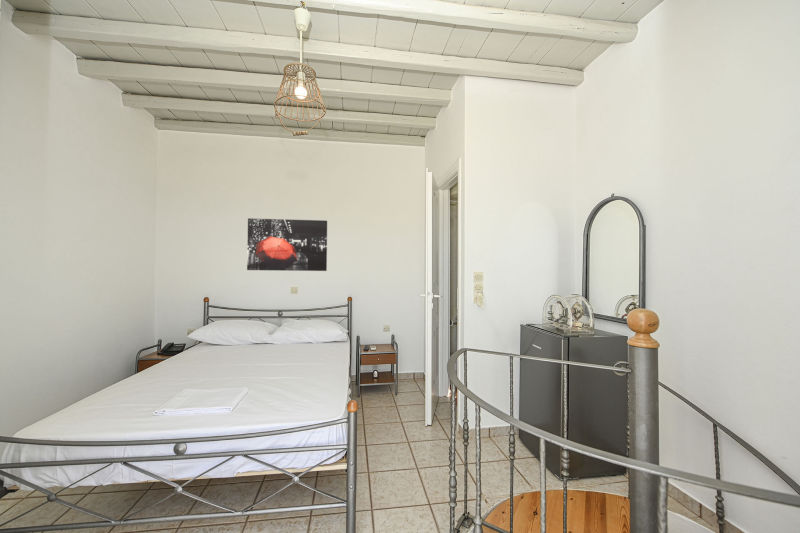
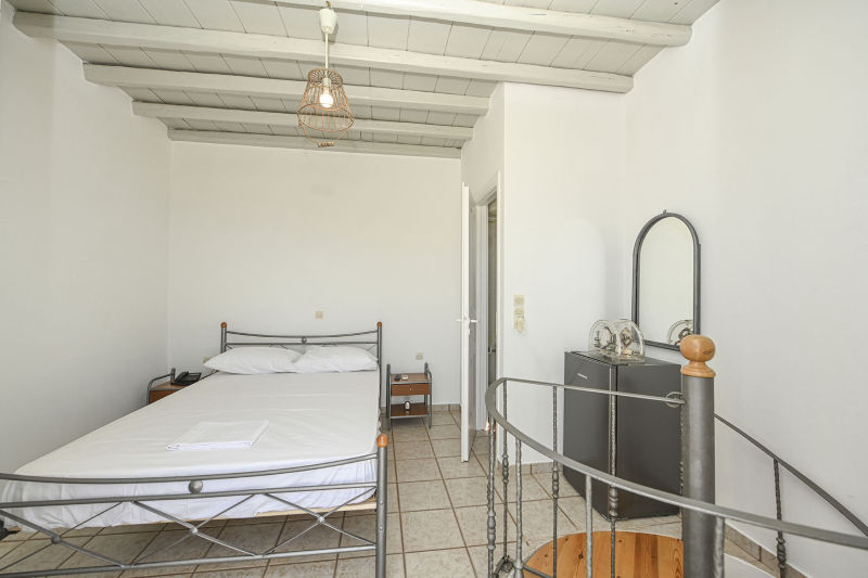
- wall art [246,217,328,272]
